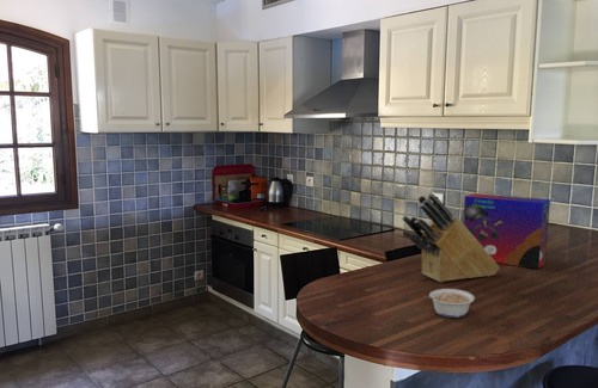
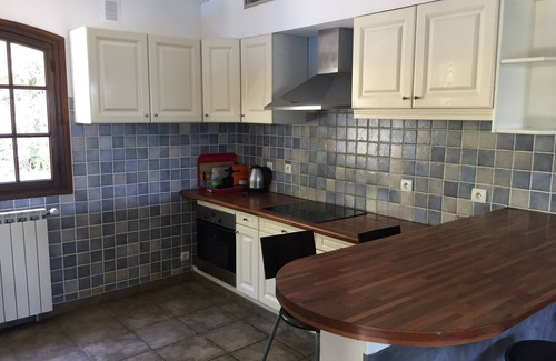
- knife block [401,192,501,283]
- cereal box [462,192,551,270]
- legume [422,288,476,319]
